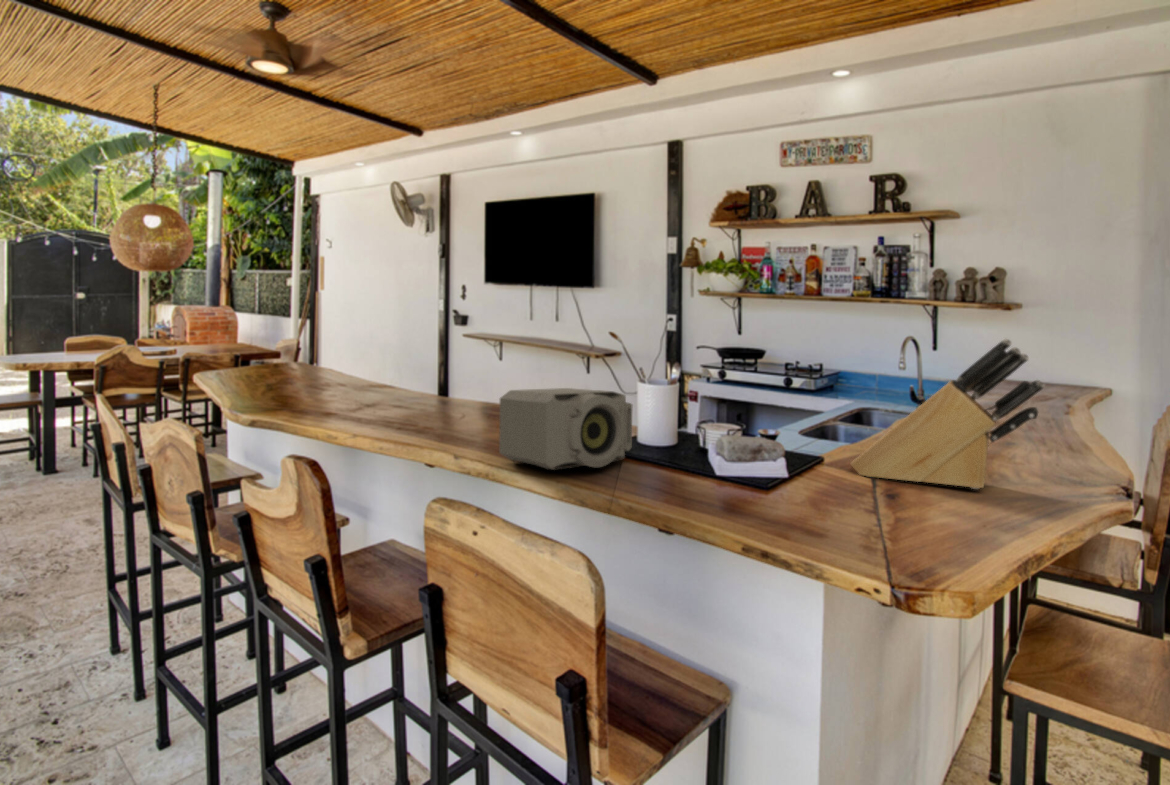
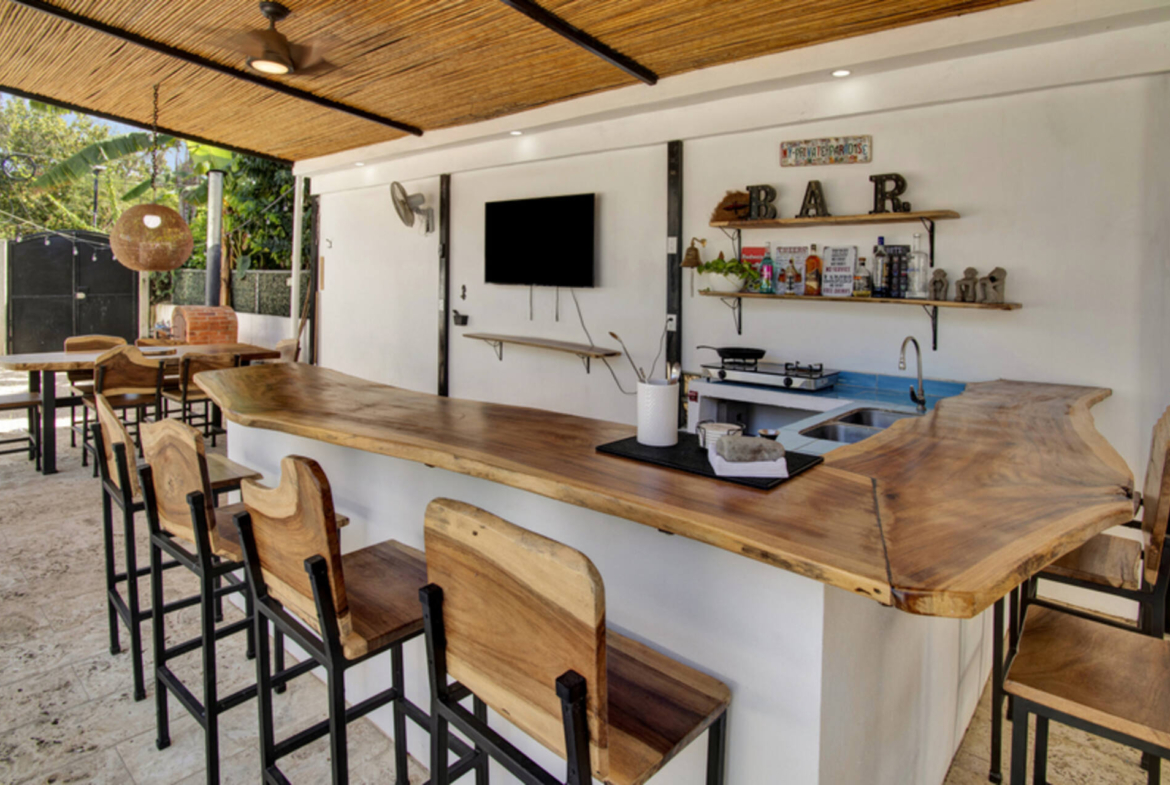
- knife block [850,337,1046,490]
- speaker [498,387,633,471]
